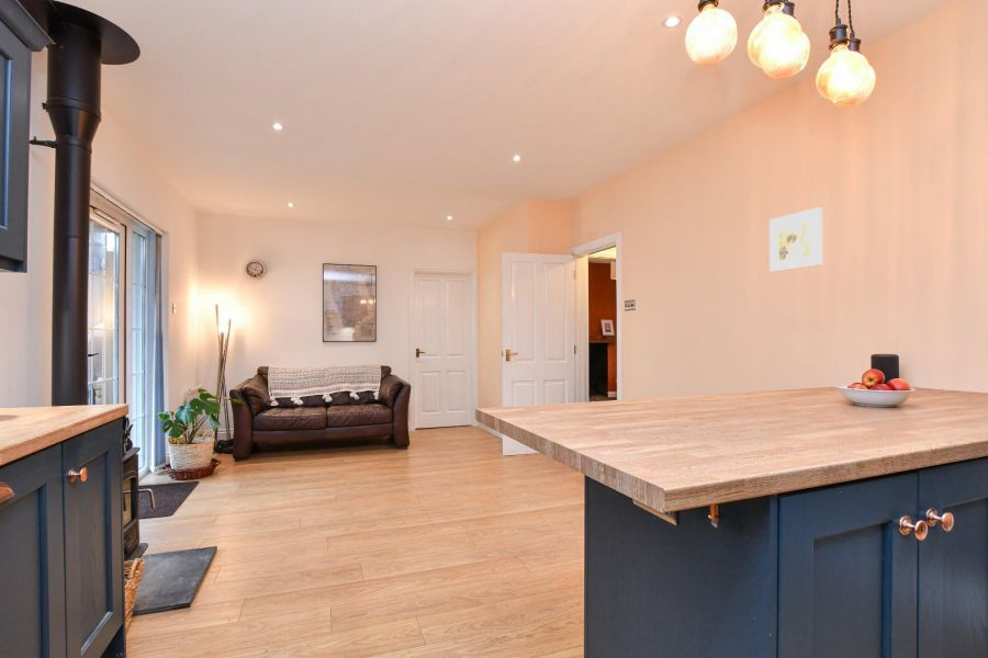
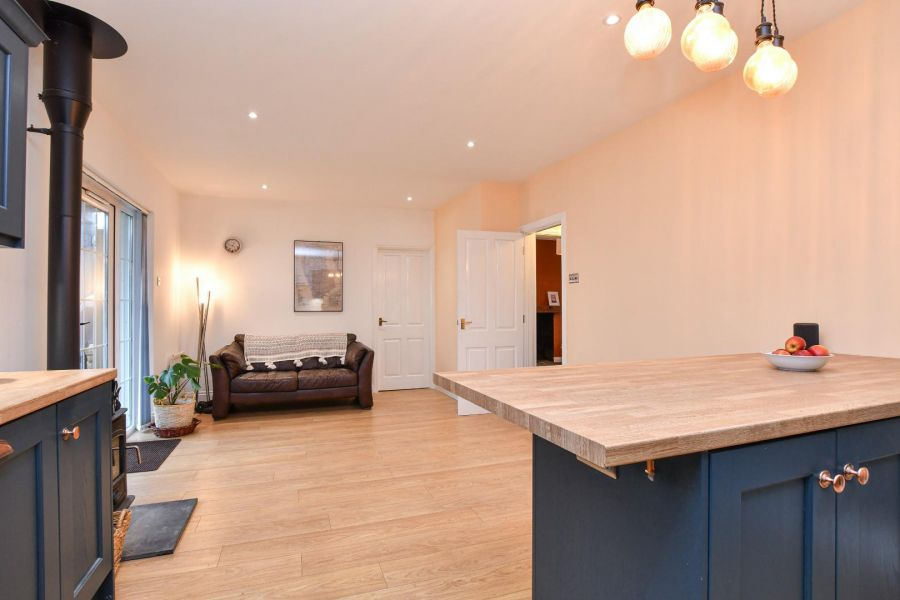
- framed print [768,206,823,273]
